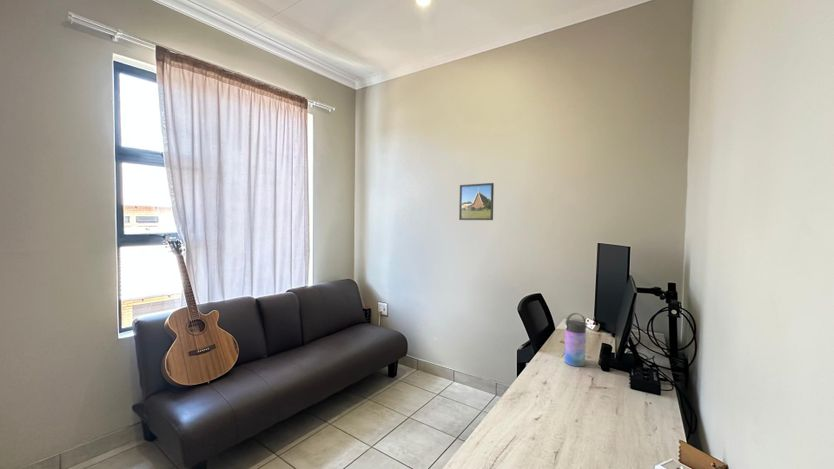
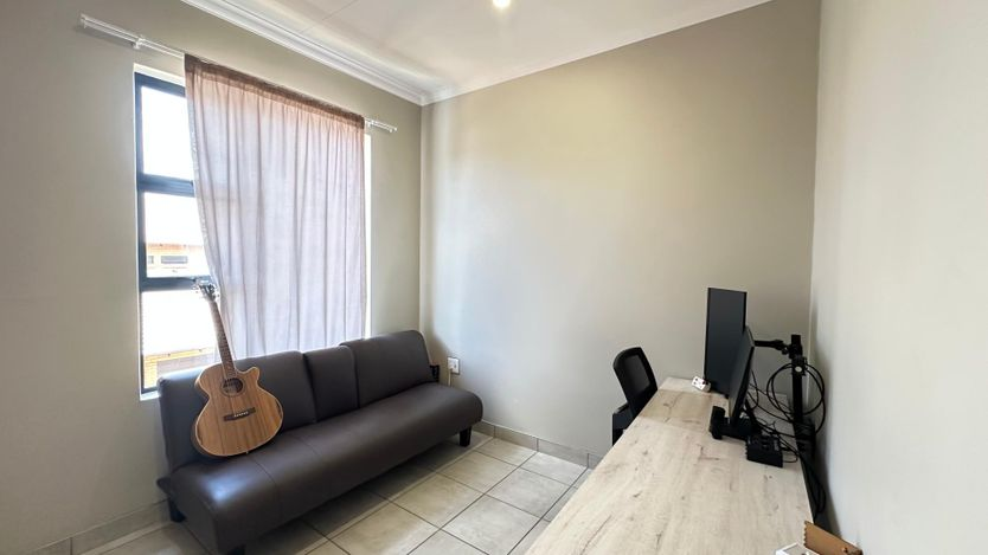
- water bottle [564,312,588,367]
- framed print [458,182,495,221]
